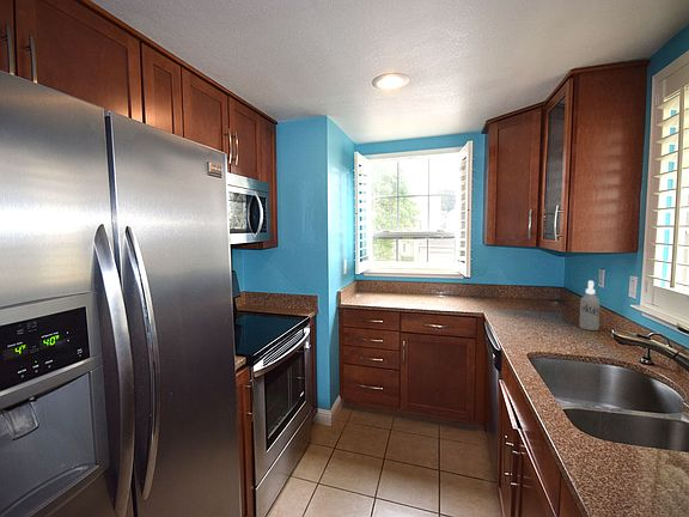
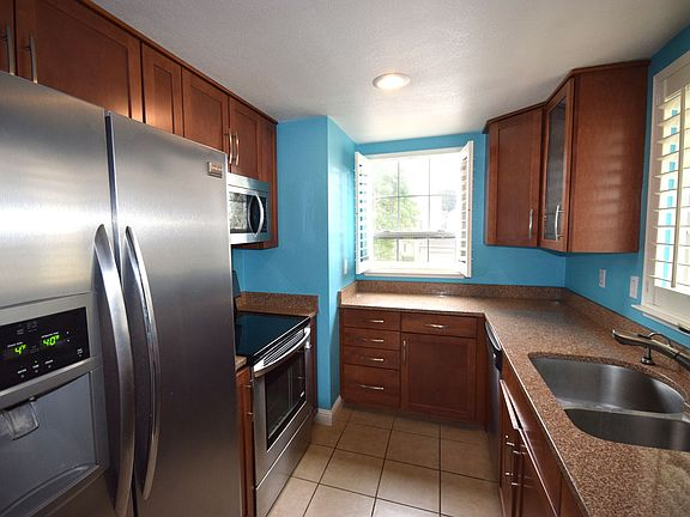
- spray bottle [579,280,600,332]
